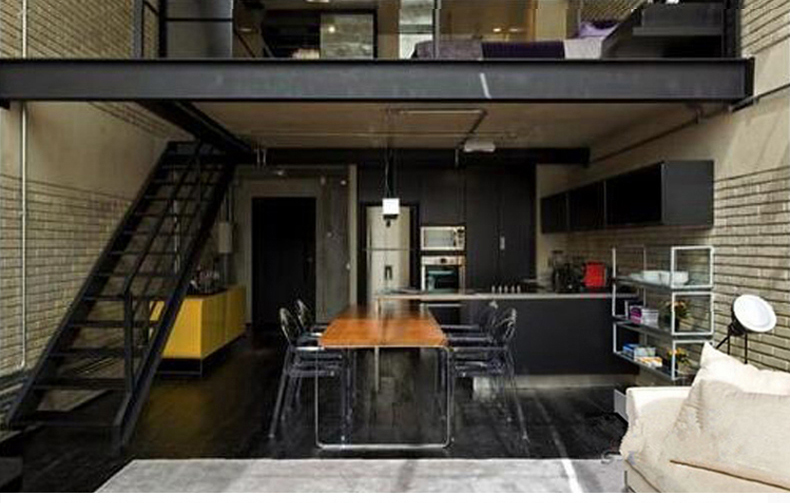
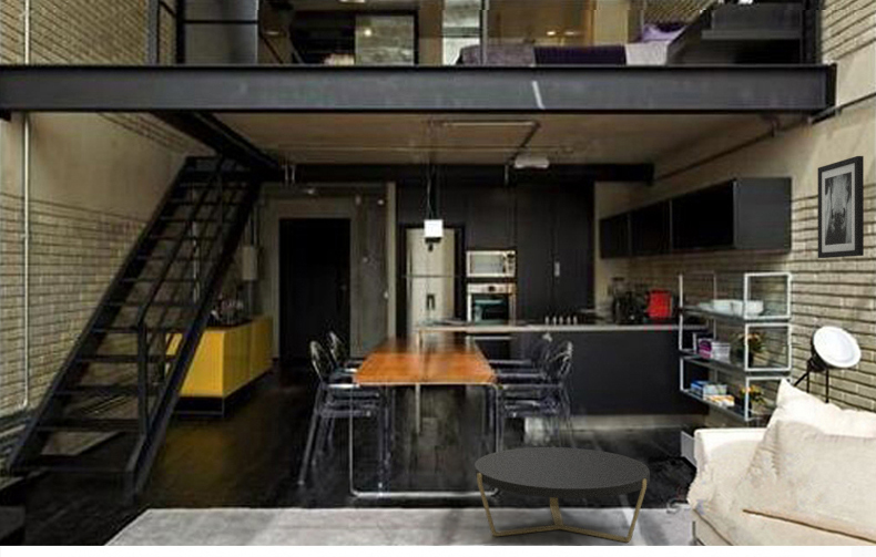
+ wall art [817,155,865,259]
+ coffee table [473,446,651,544]
